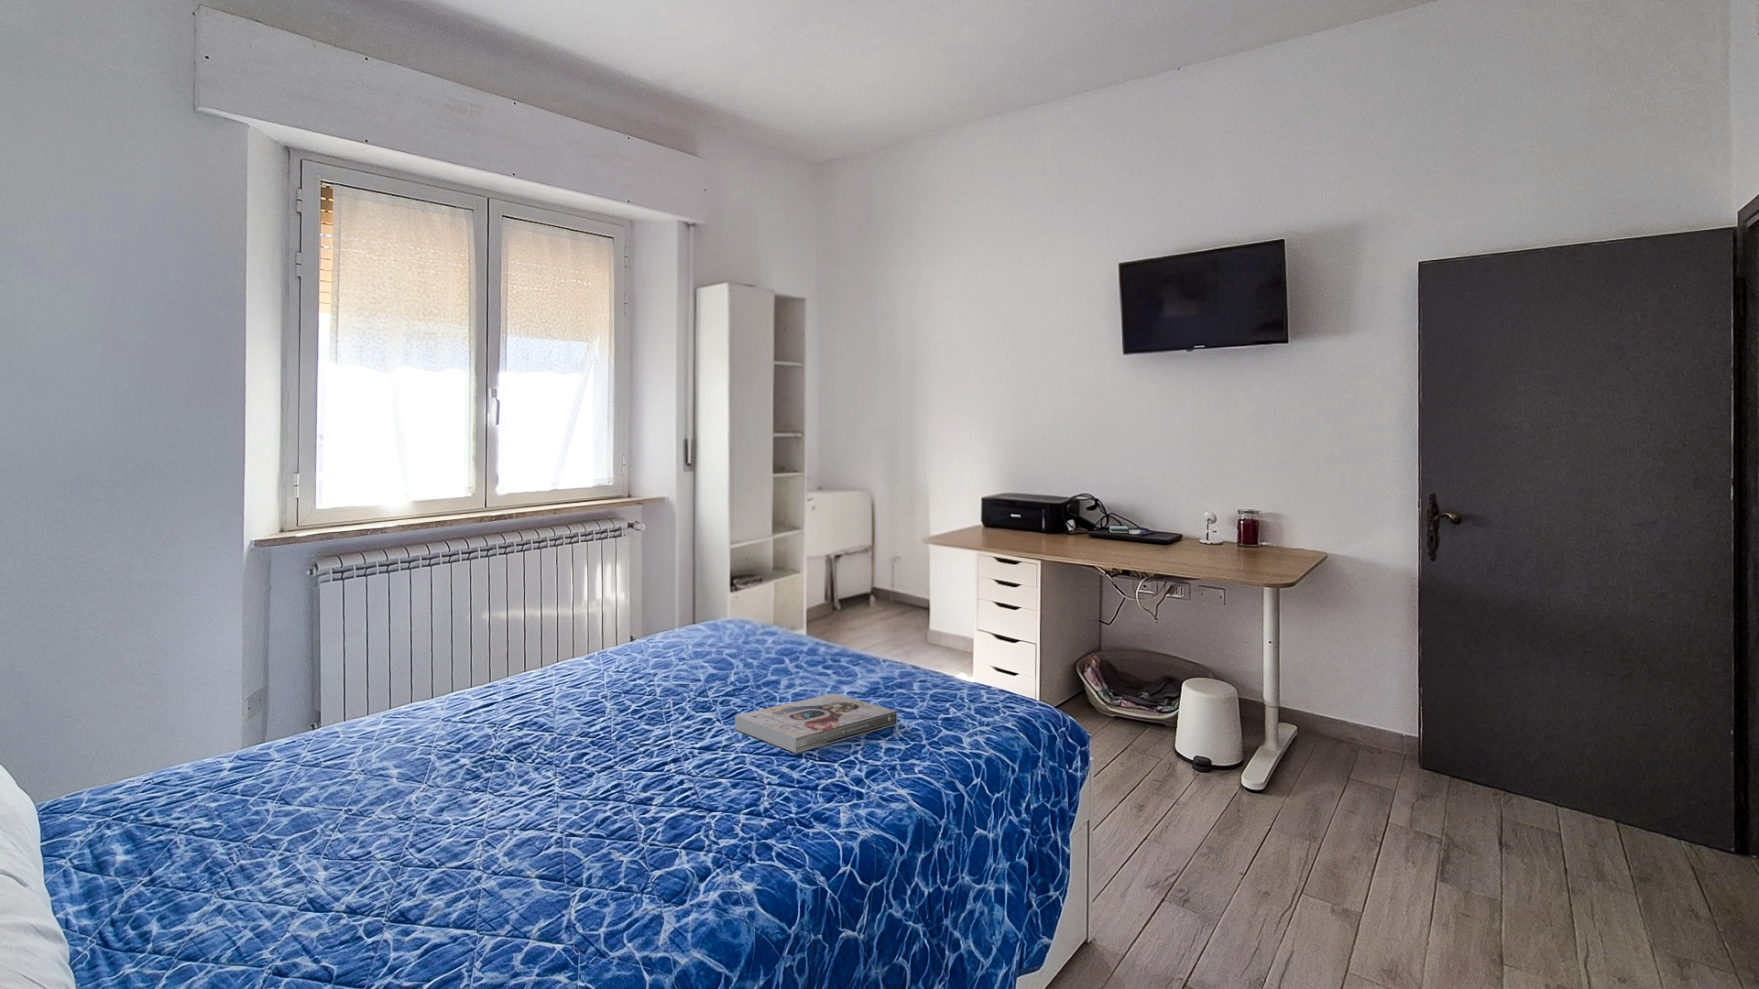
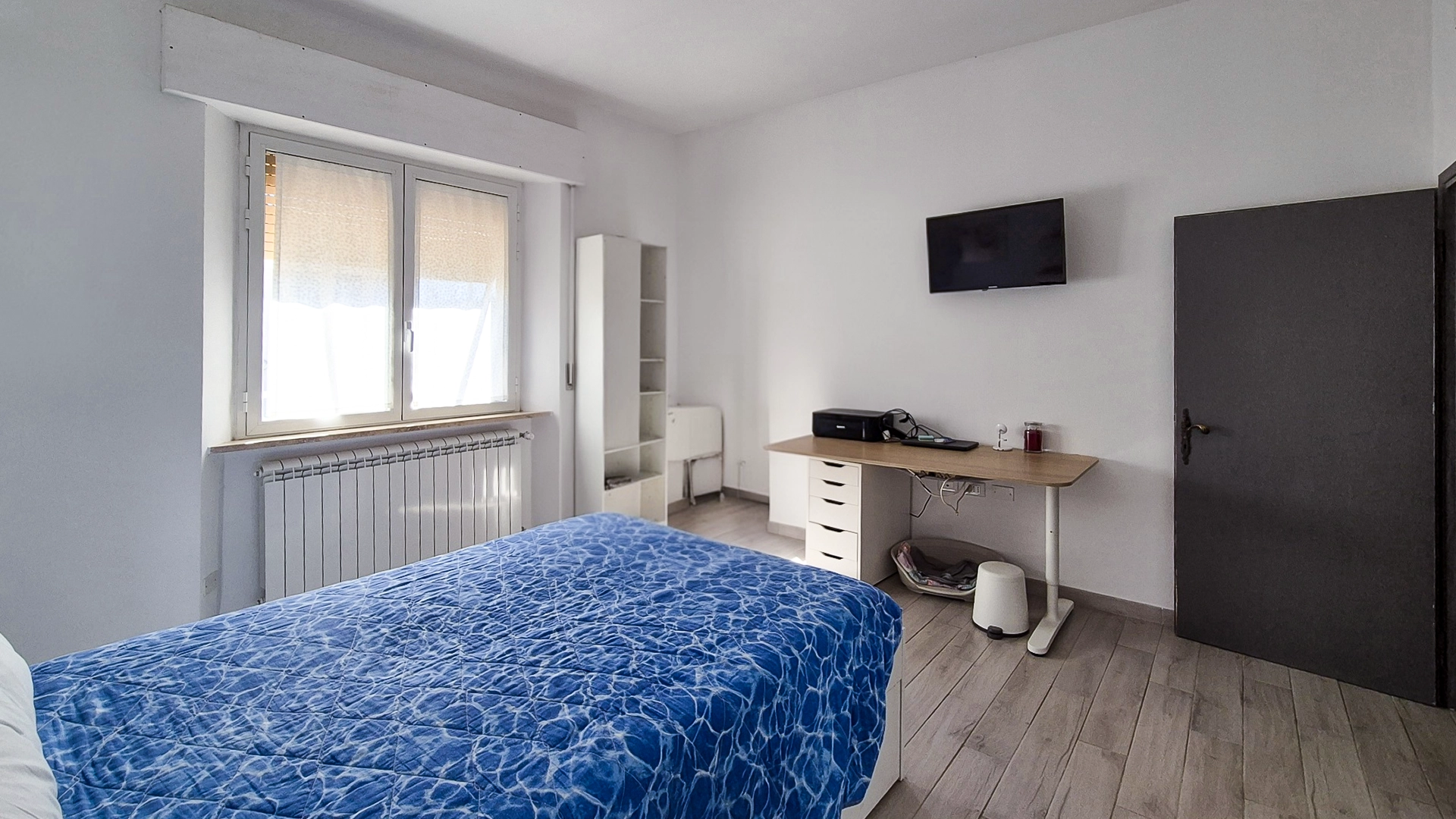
- book [733,692,898,754]
